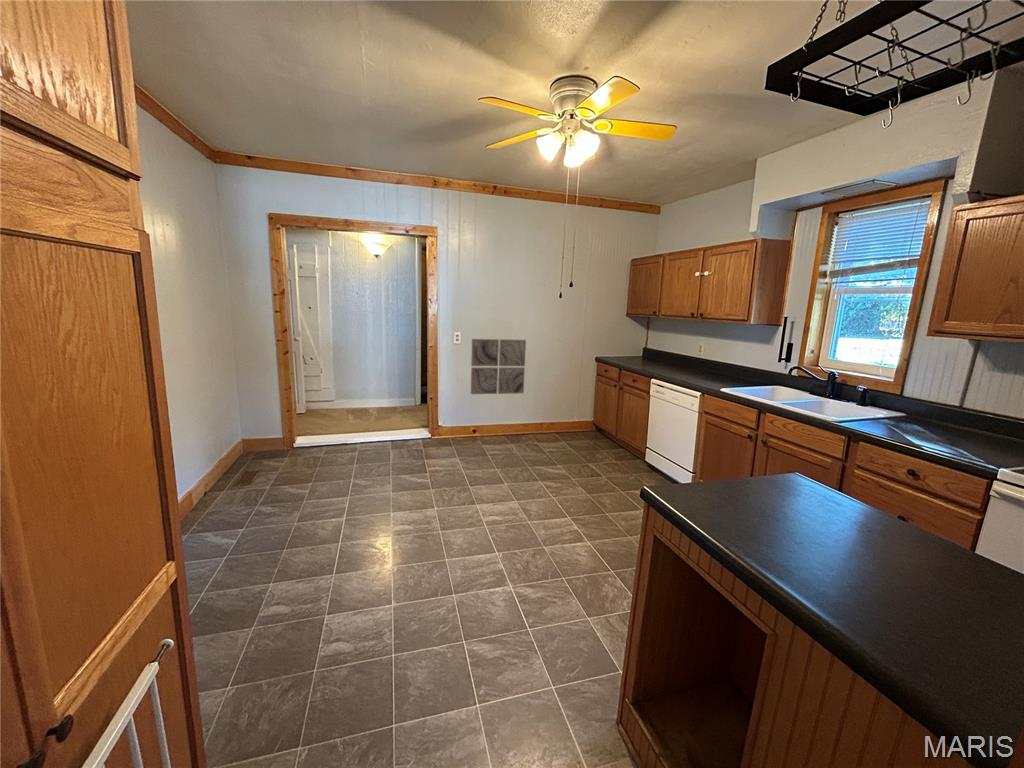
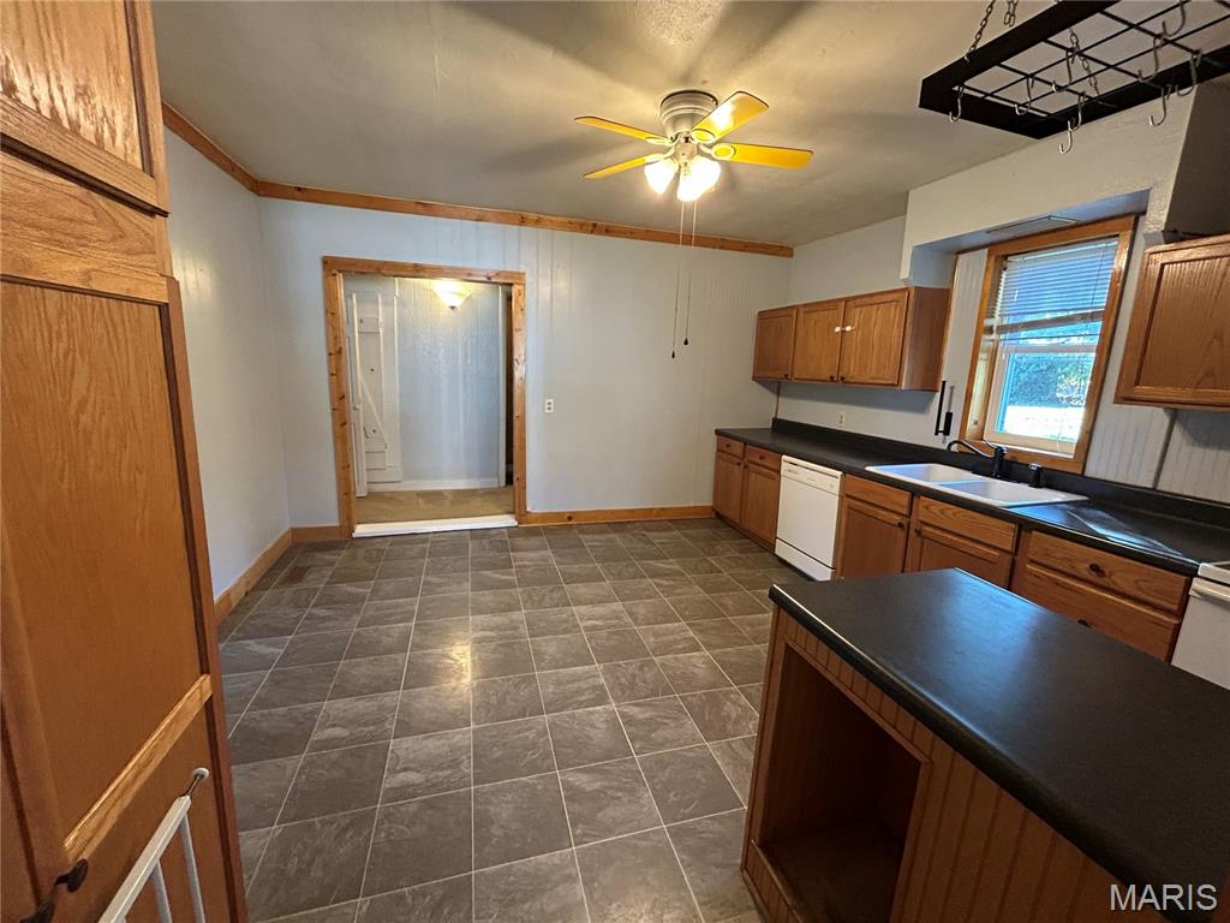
- wall art [470,338,527,395]
